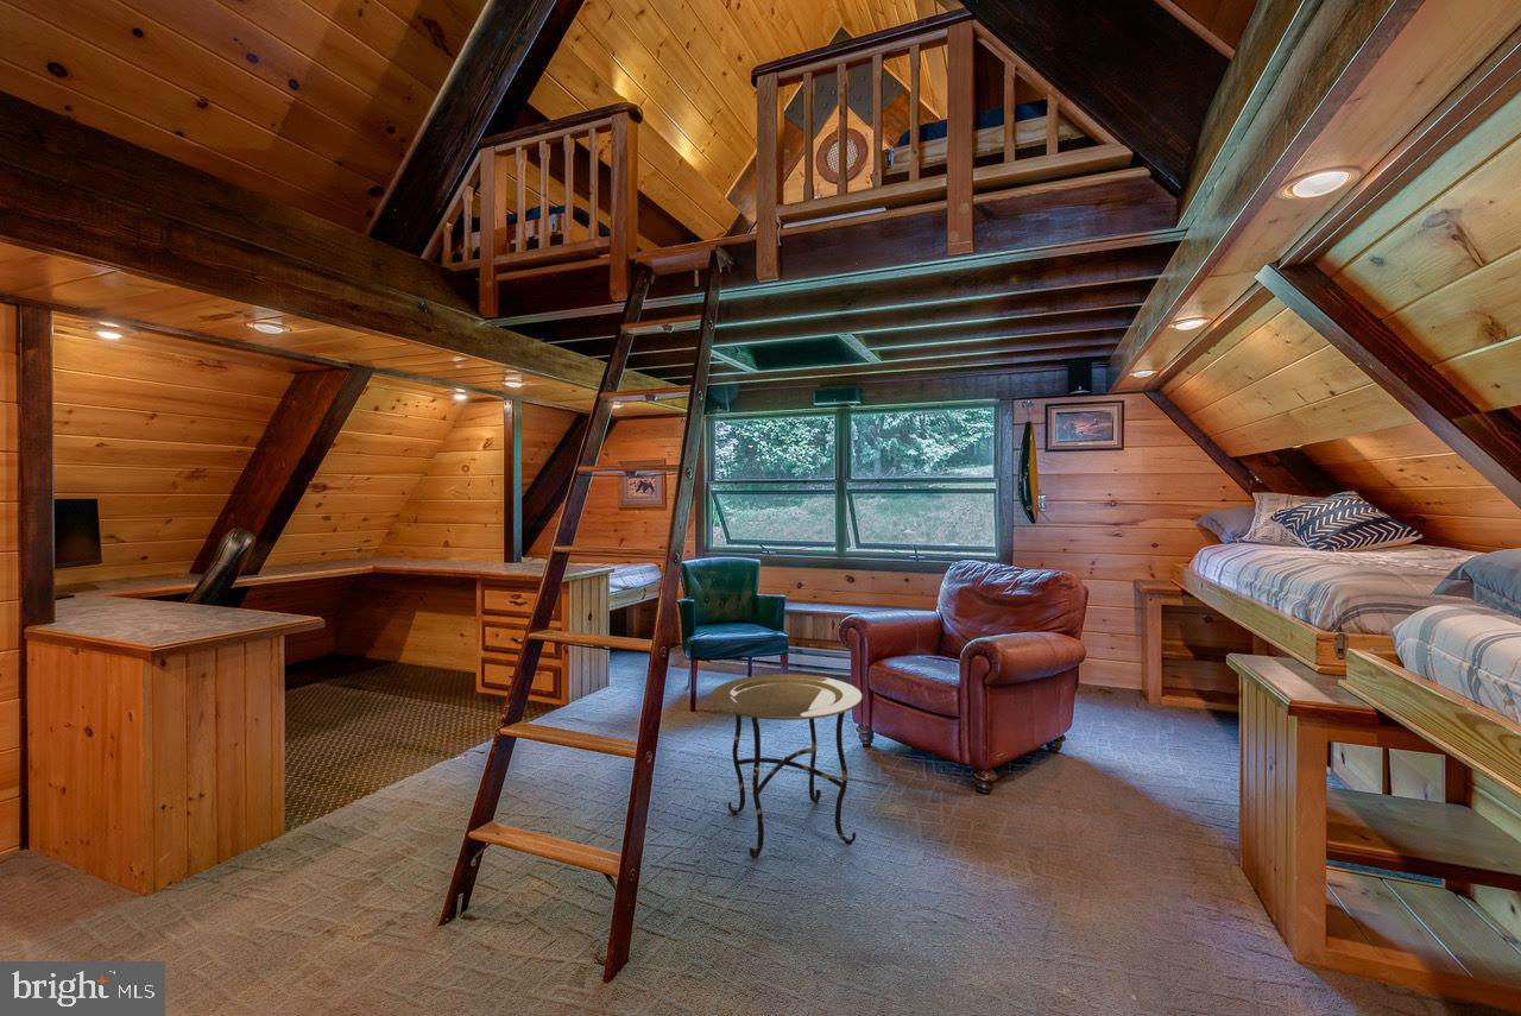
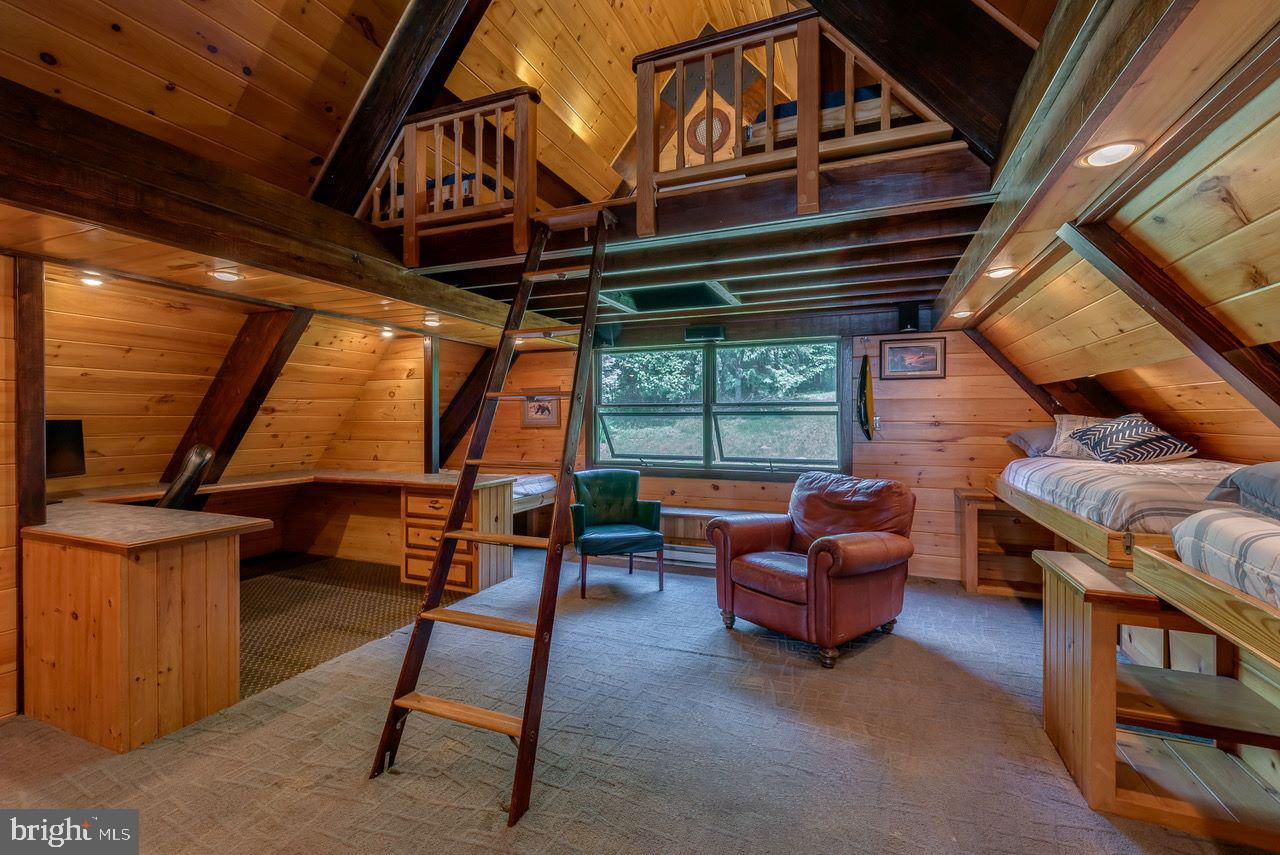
- side table [709,673,864,860]
